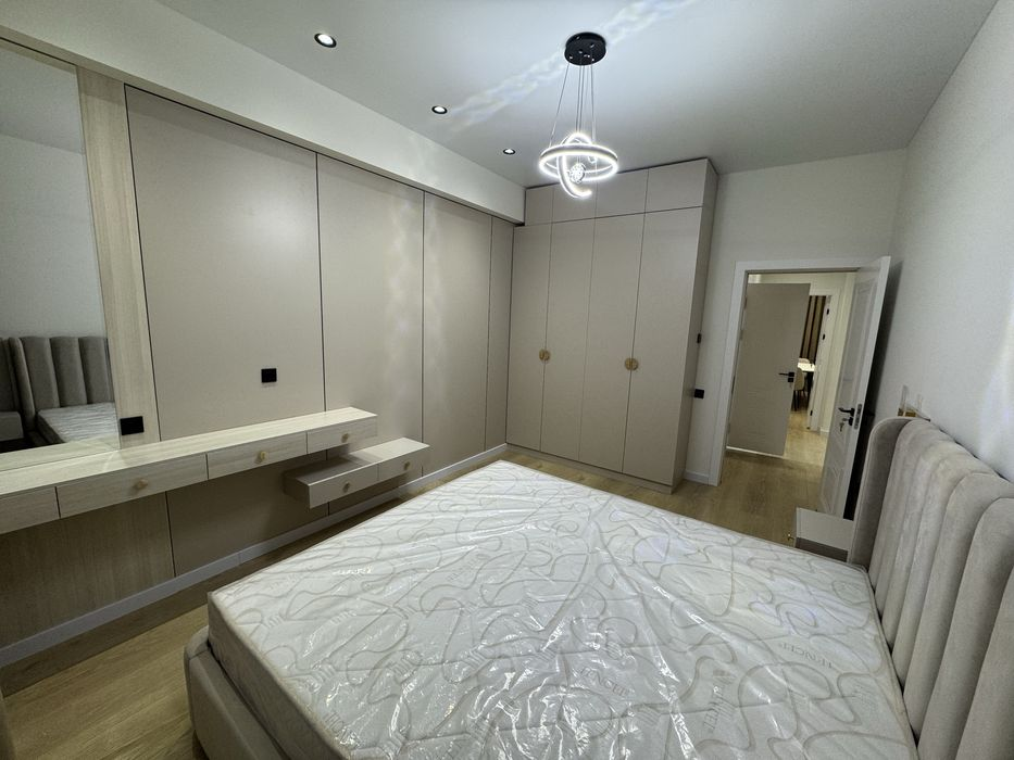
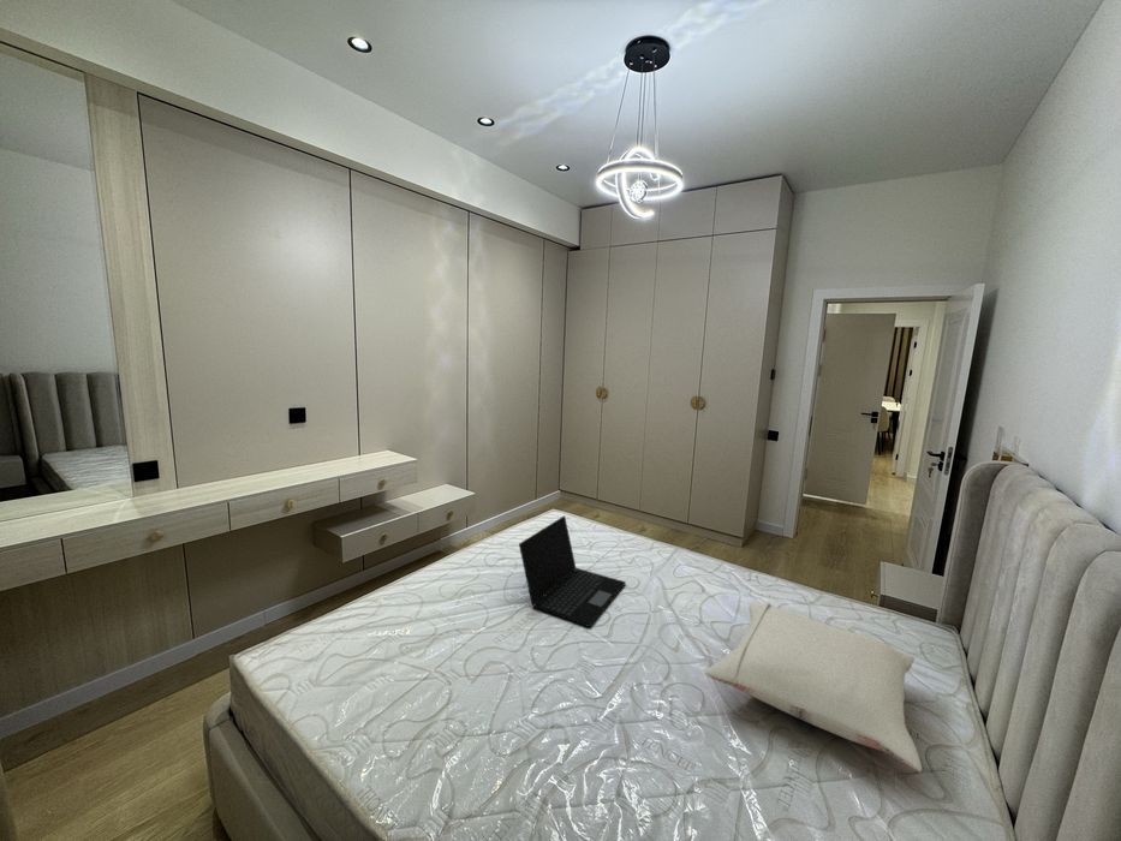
+ laptop [518,514,627,628]
+ pillow [704,601,923,773]
